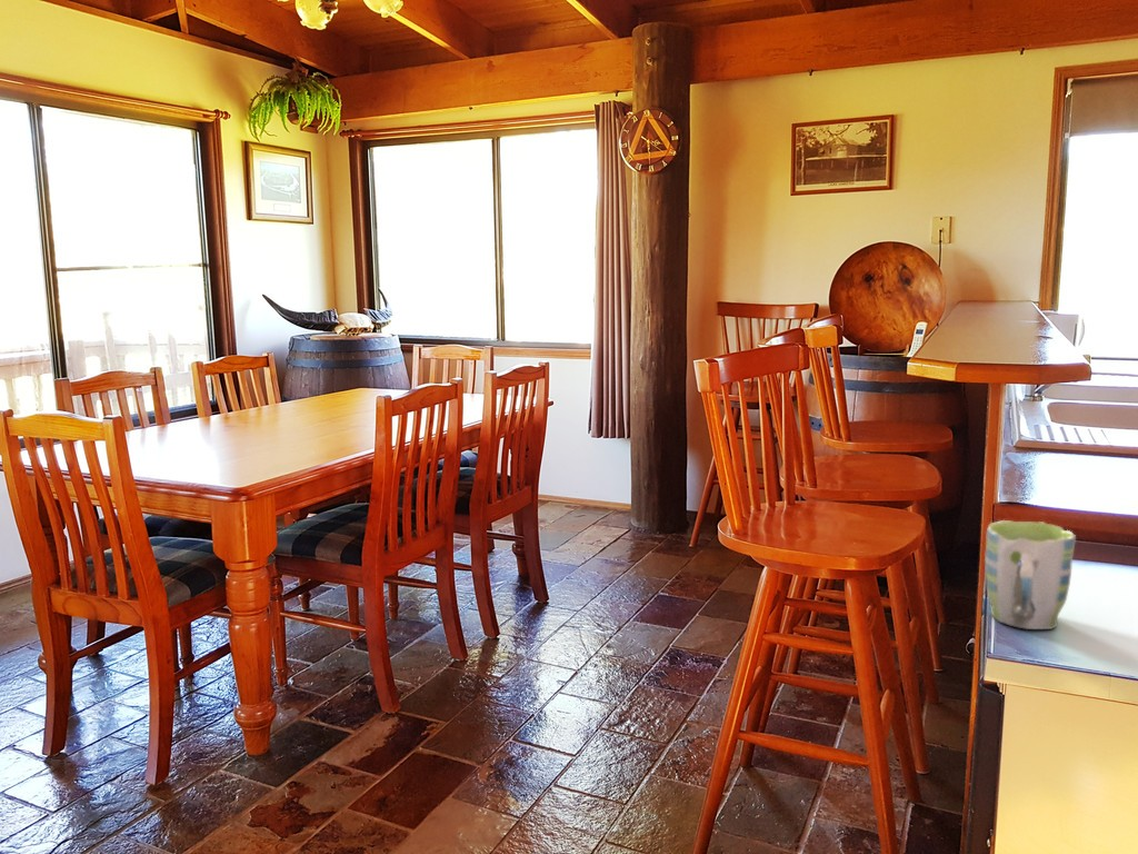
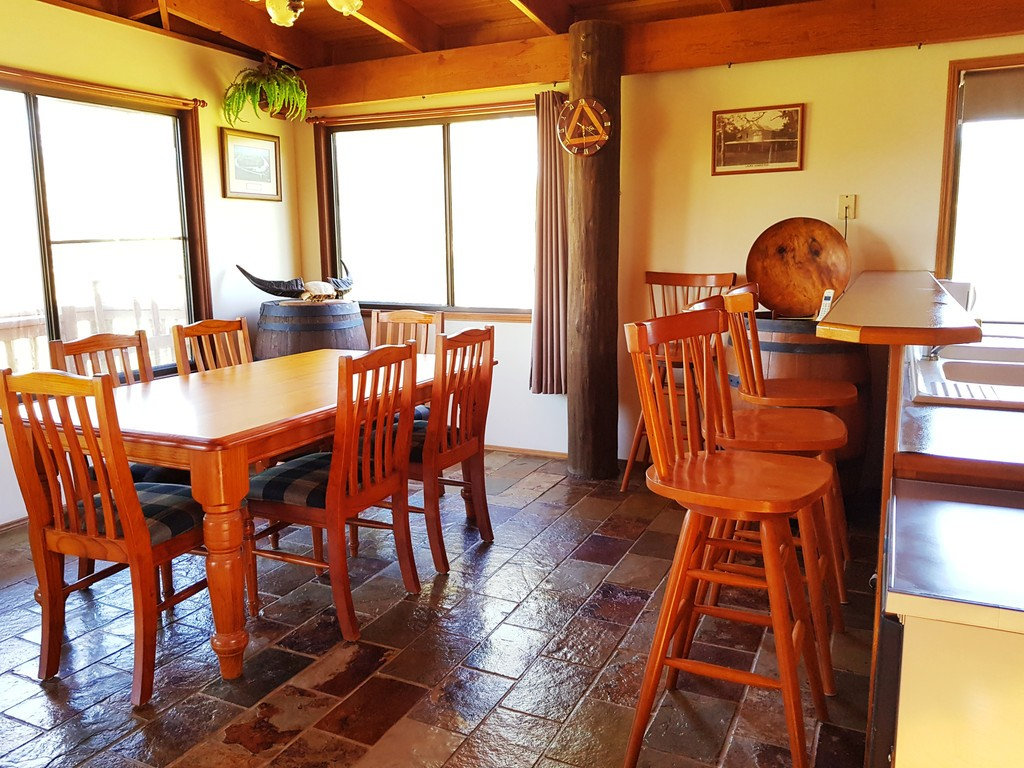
- mug [984,519,1077,630]
